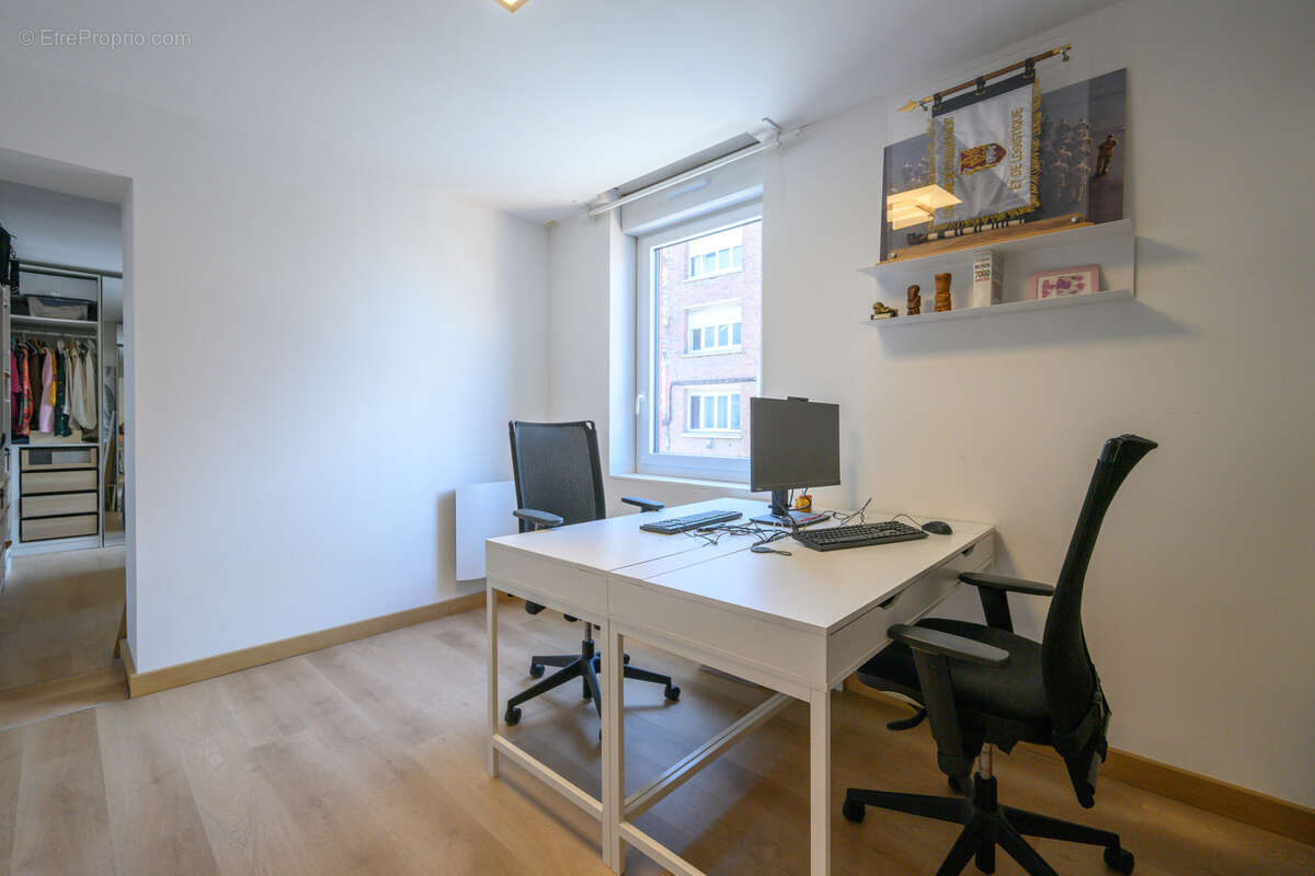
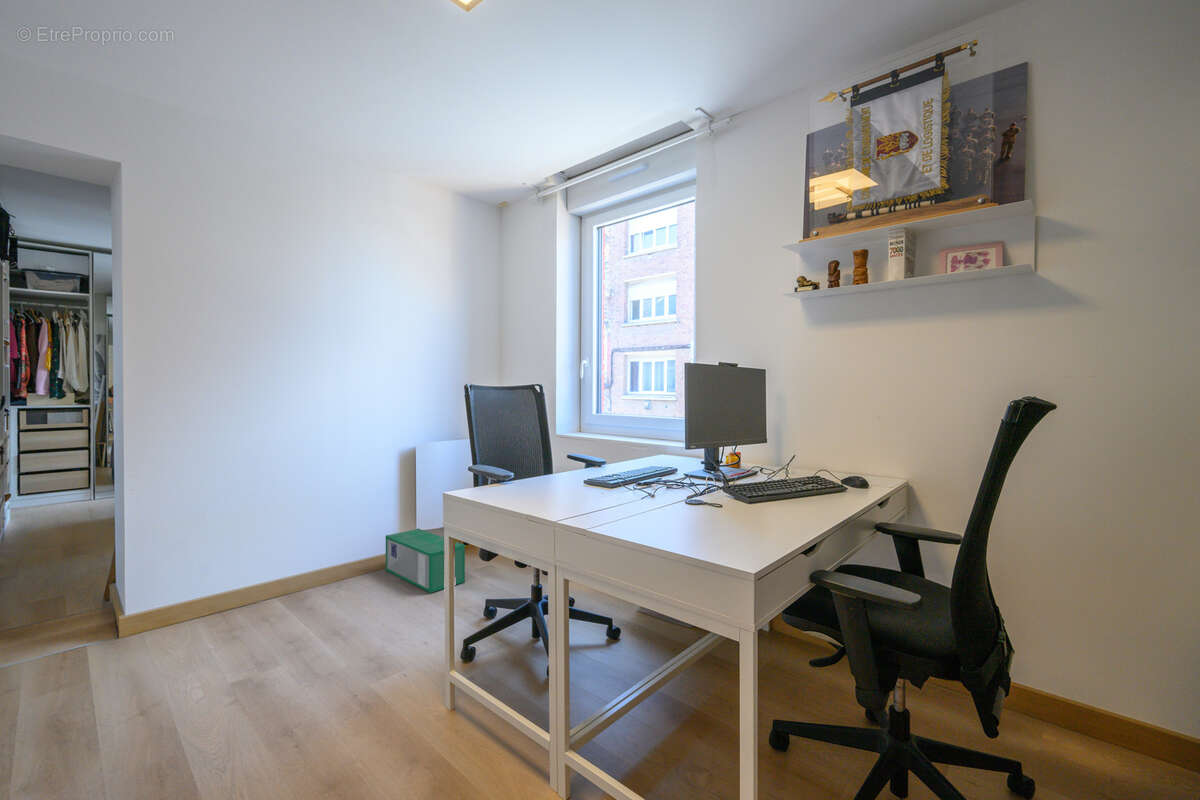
+ storage bin [385,528,466,594]
